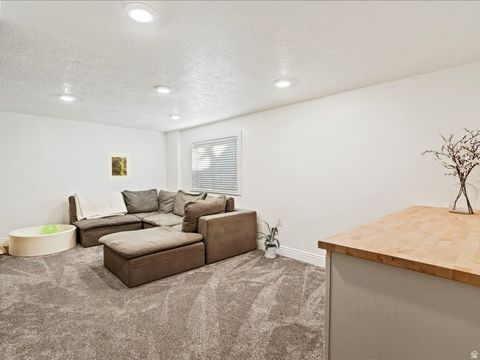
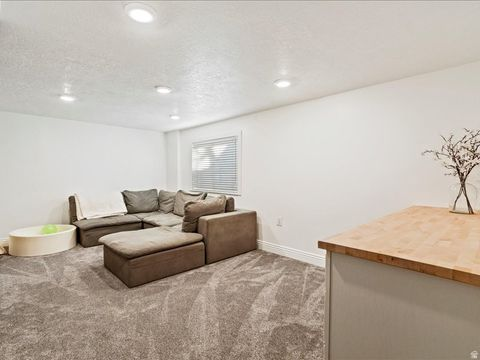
- house plant [252,220,281,260]
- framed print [106,152,131,180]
